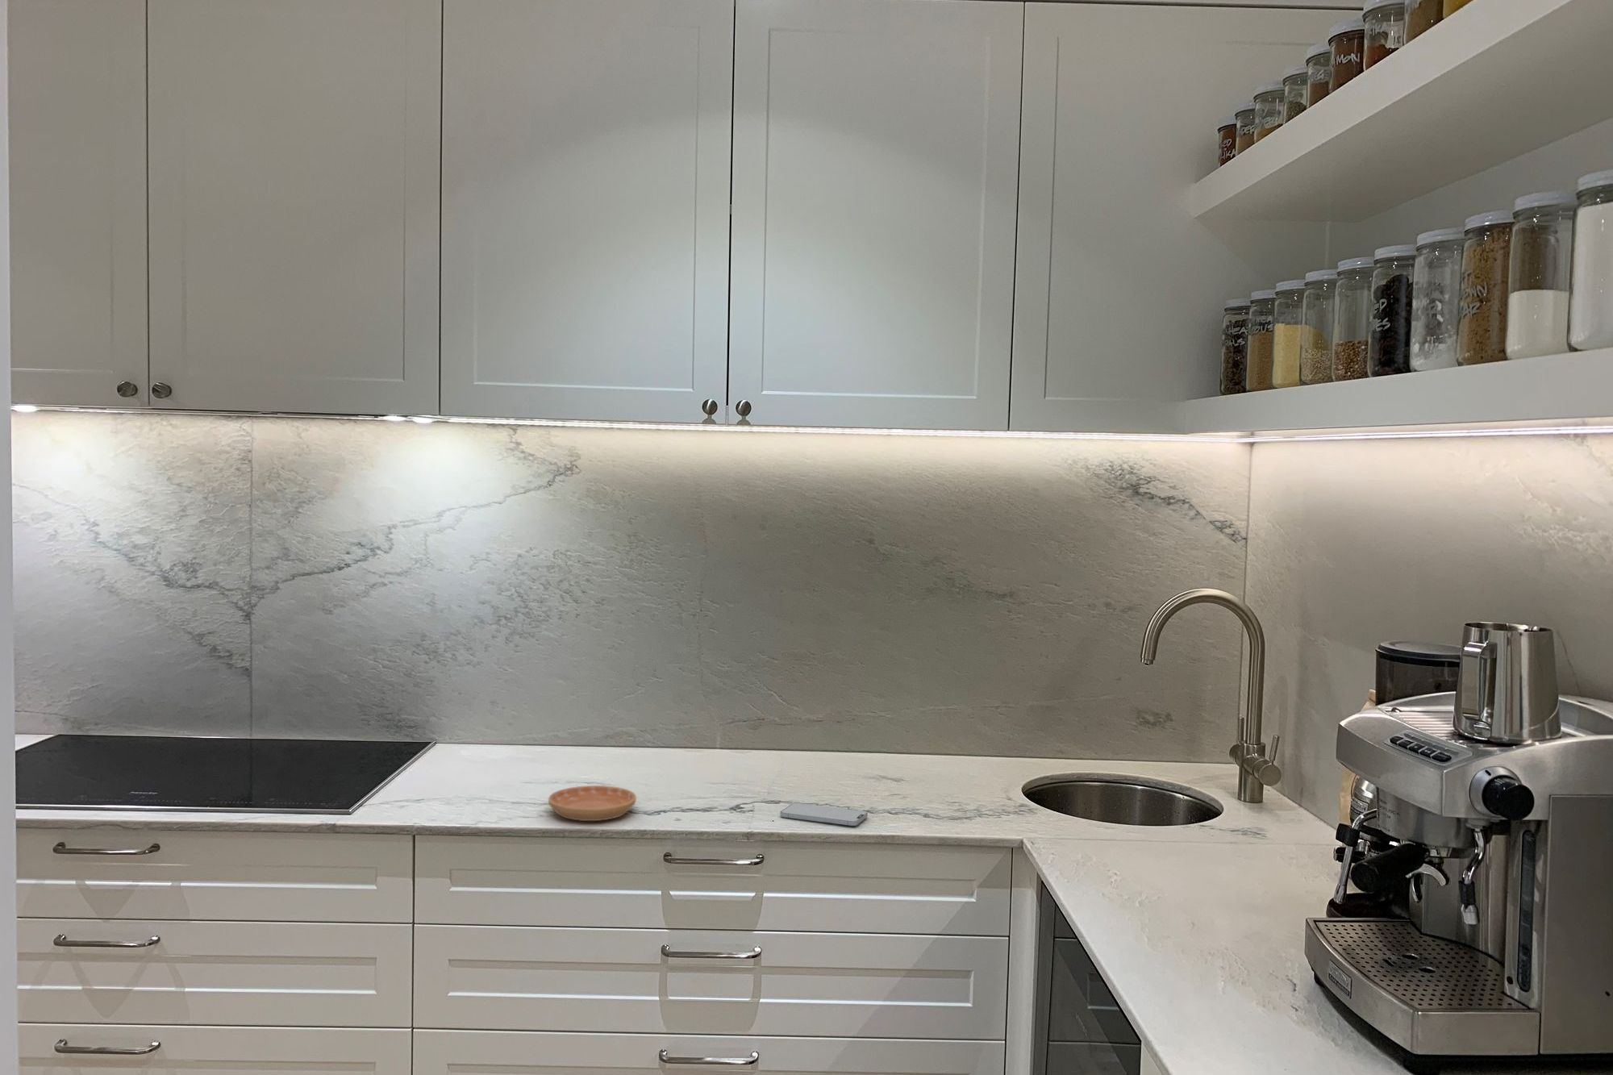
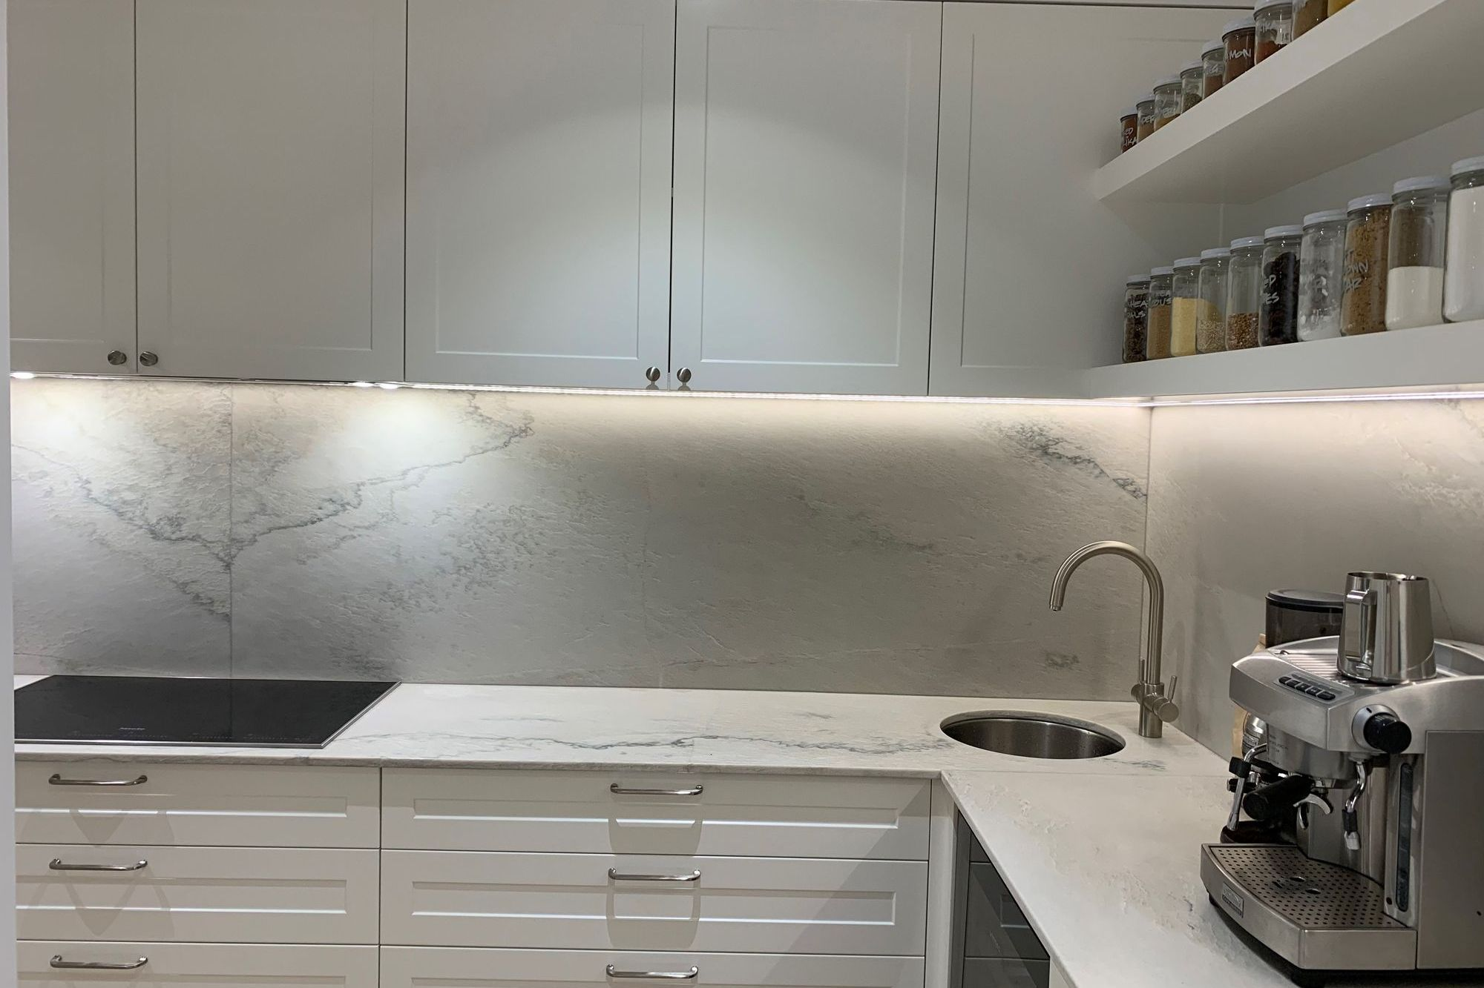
- saucer [548,785,637,822]
- smartphone [780,803,868,827]
